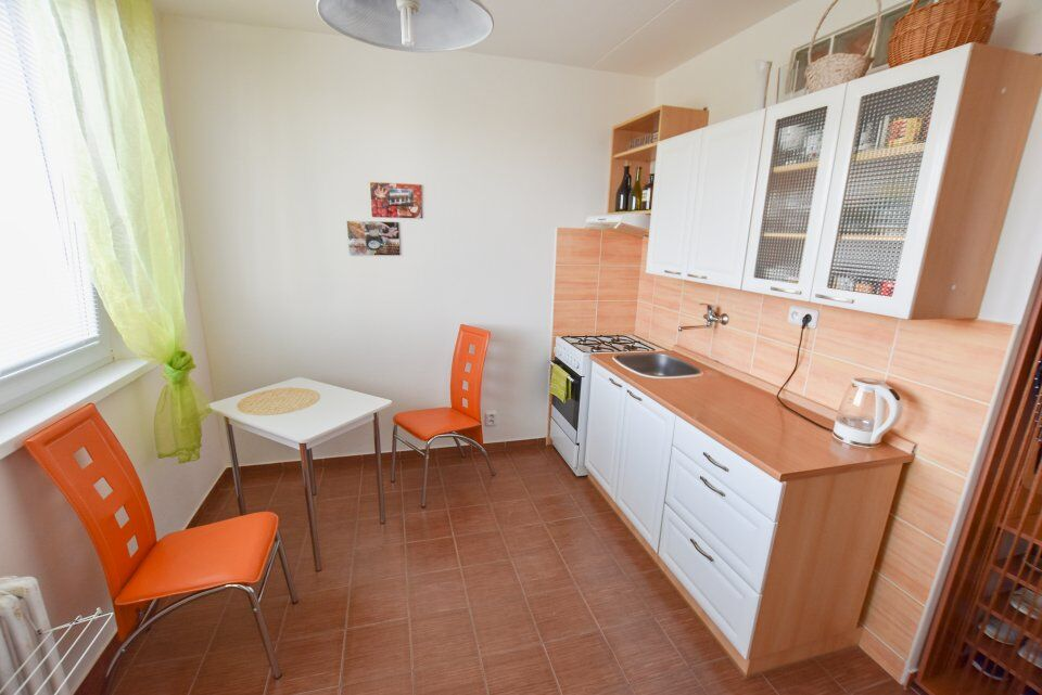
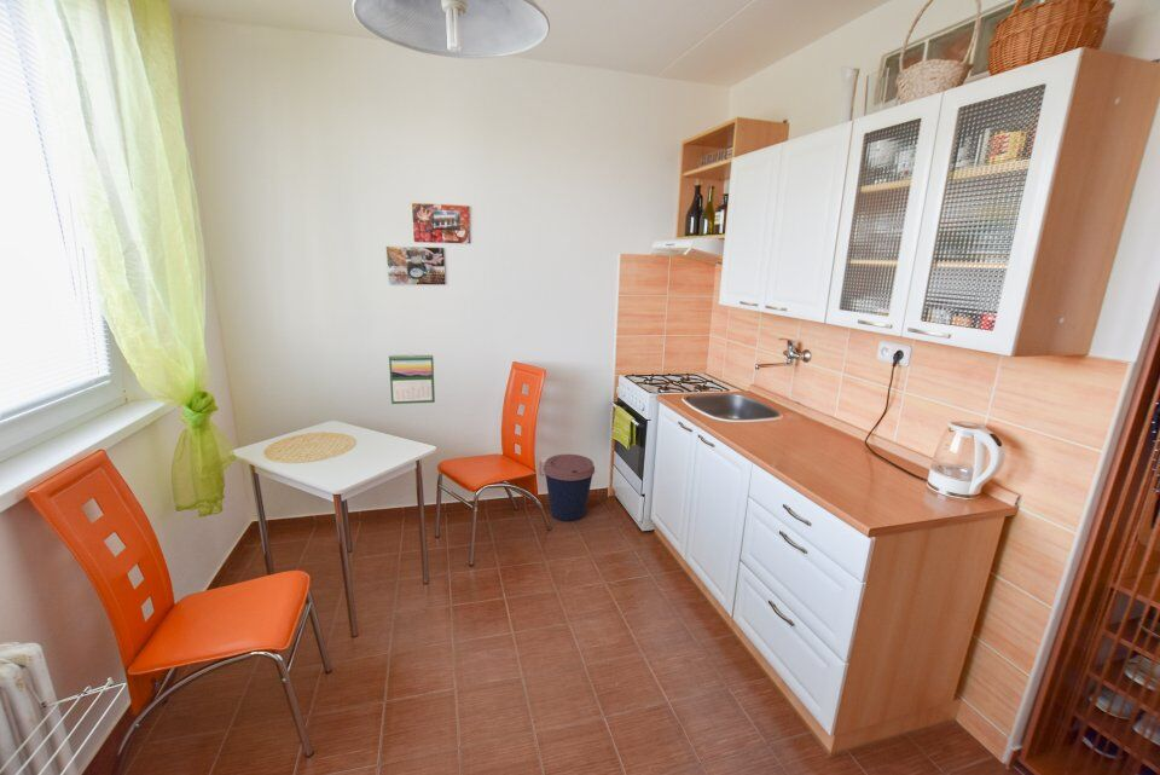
+ coffee cup [543,453,596,522]
+ calendar [388,353,436,405]
